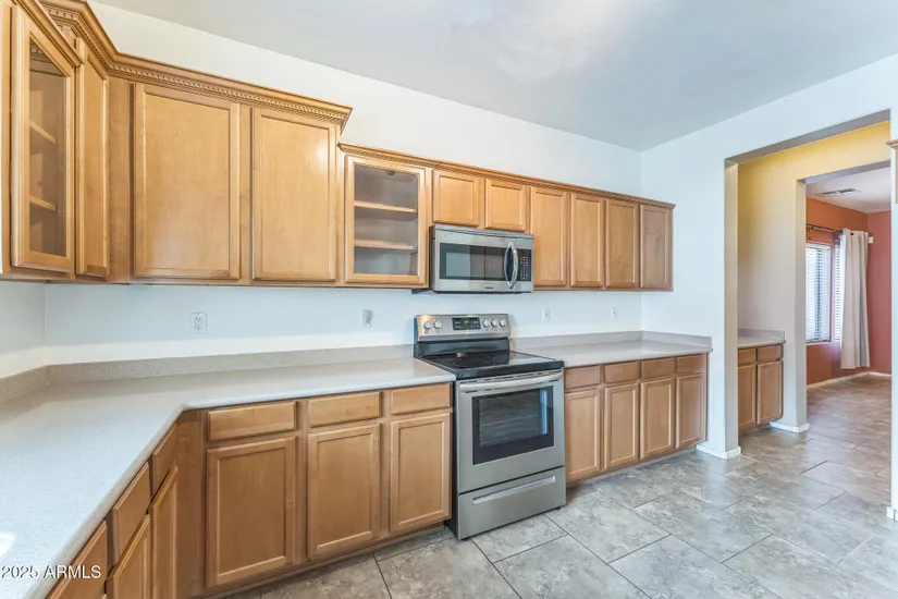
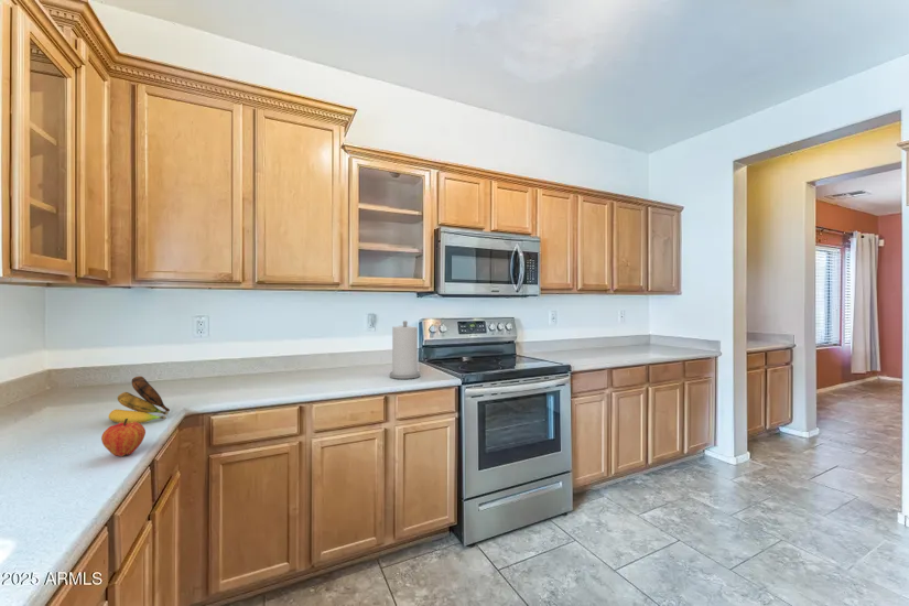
+ fruit [100,418,147,457]
+ banana [107,375,171,424]
+ paper towel [389,320,421,380]
